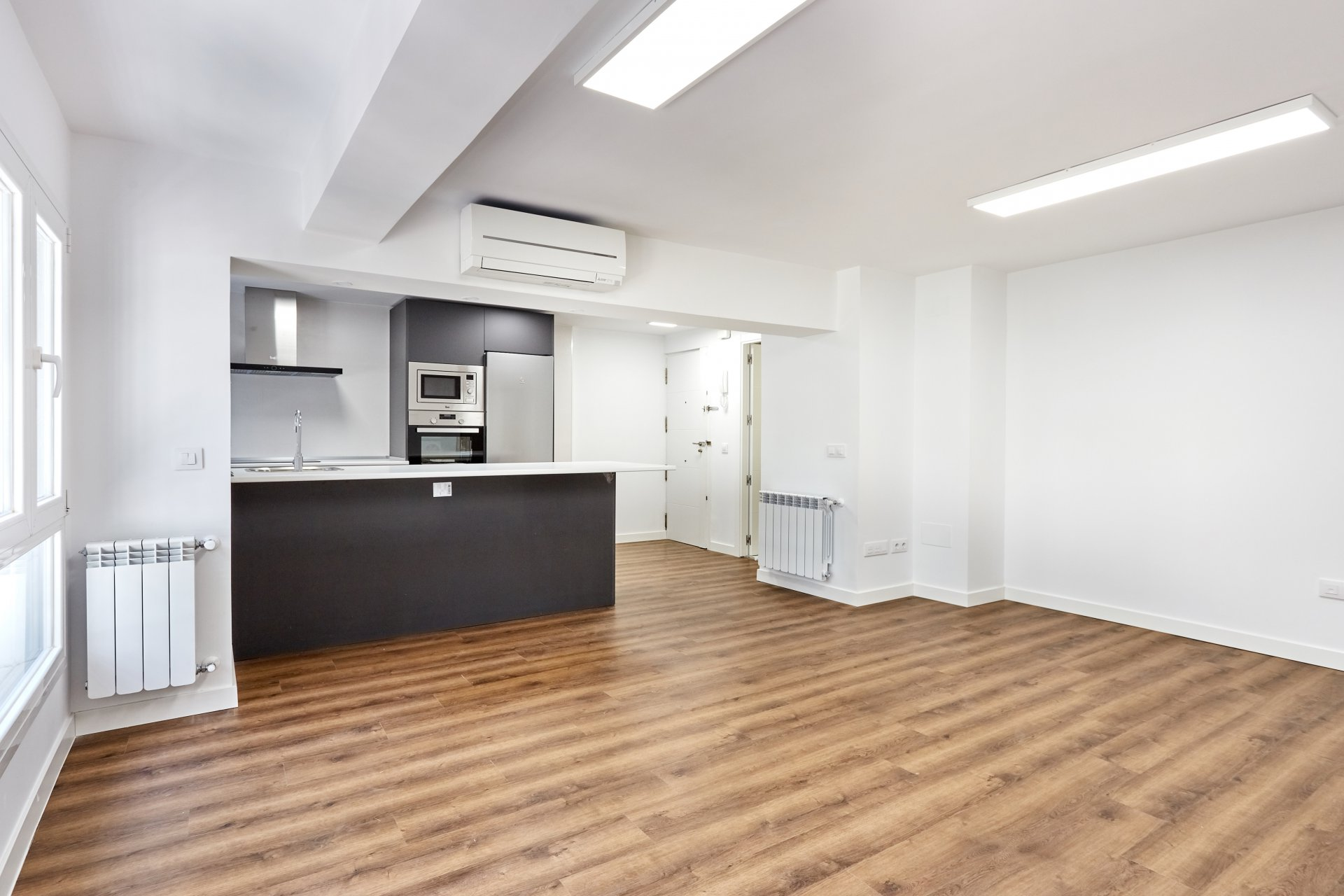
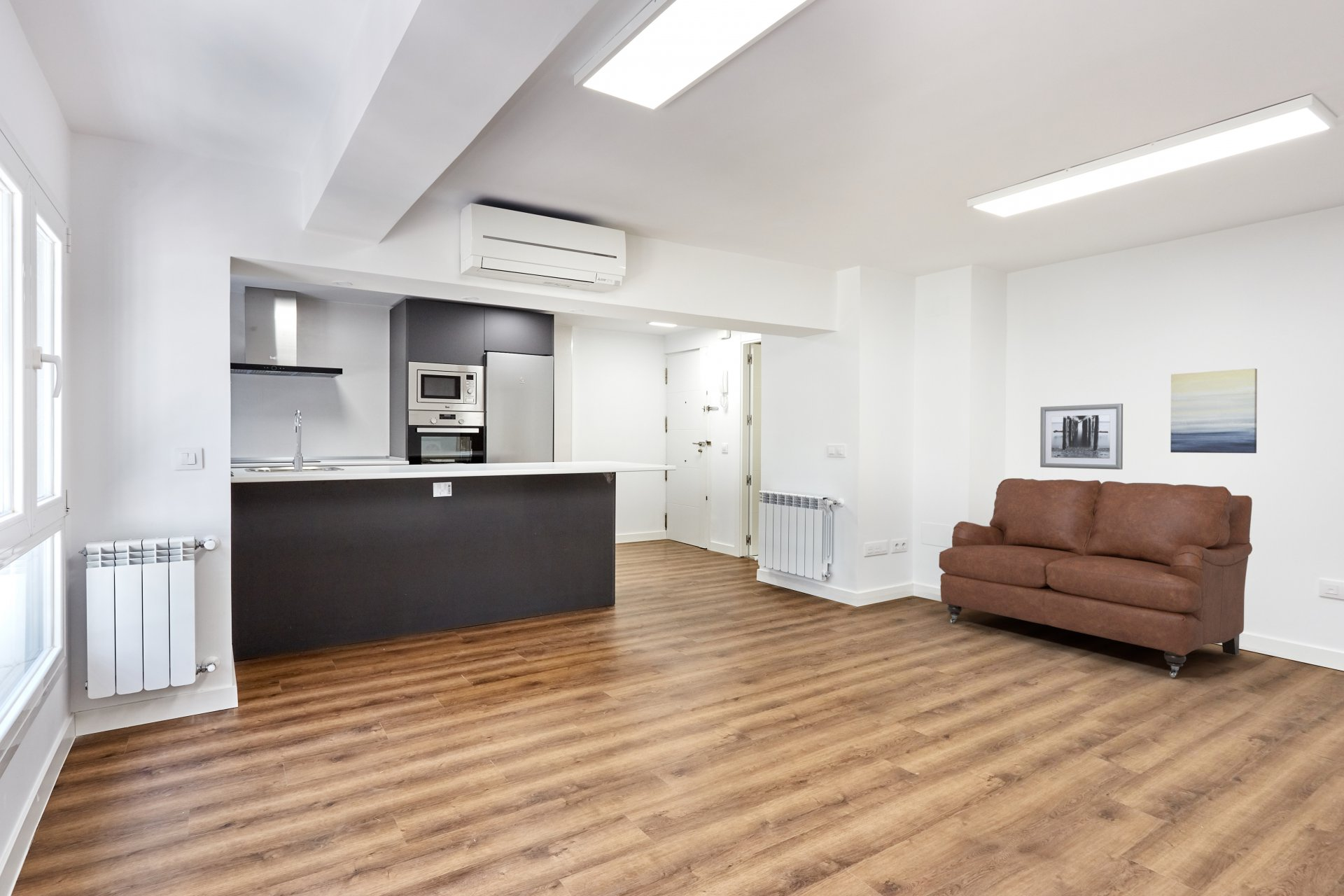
+ wall art [1040,403,1124,470]
+ sofa [938,477,1253,678]
+ wall art [1170,367,1258,454]
